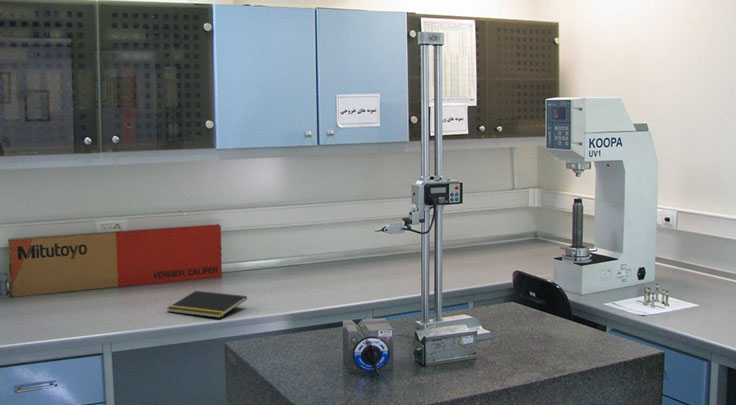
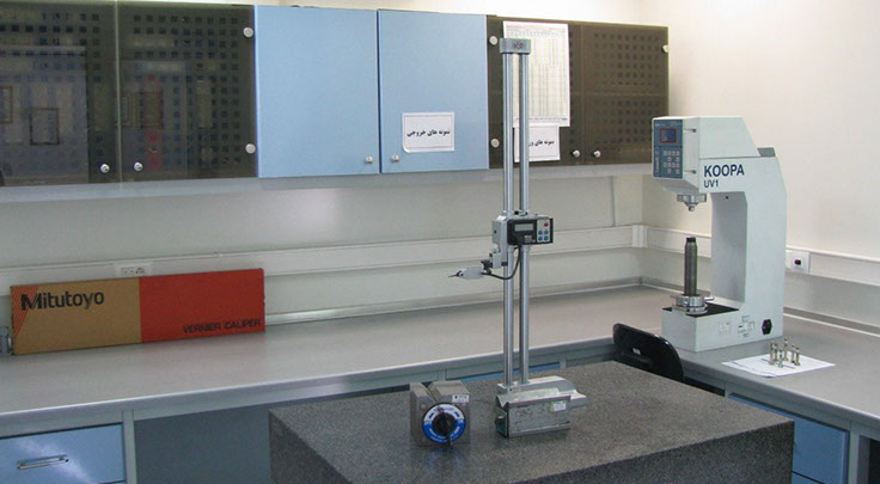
- notepad [166,290,248,319]
